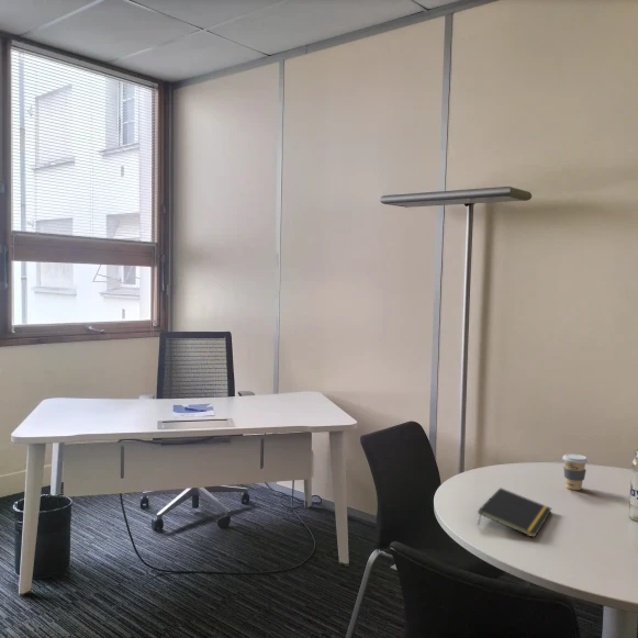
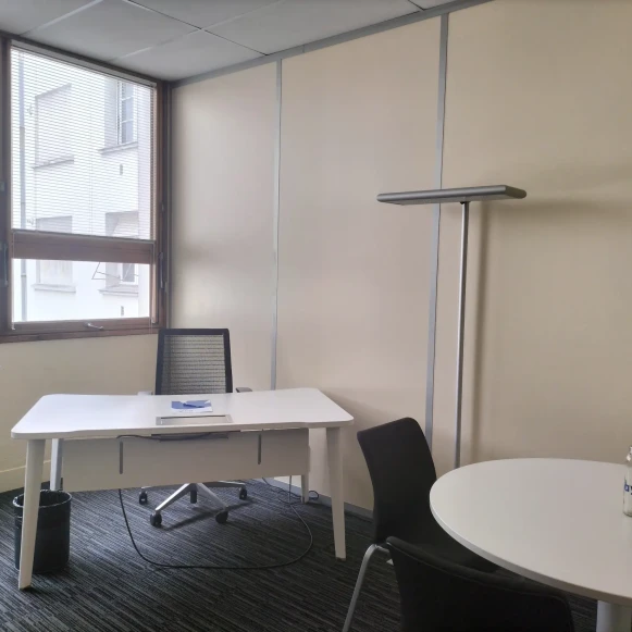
- notepad [477,486,552,539]
- coffee cup [561,452,590,491]
